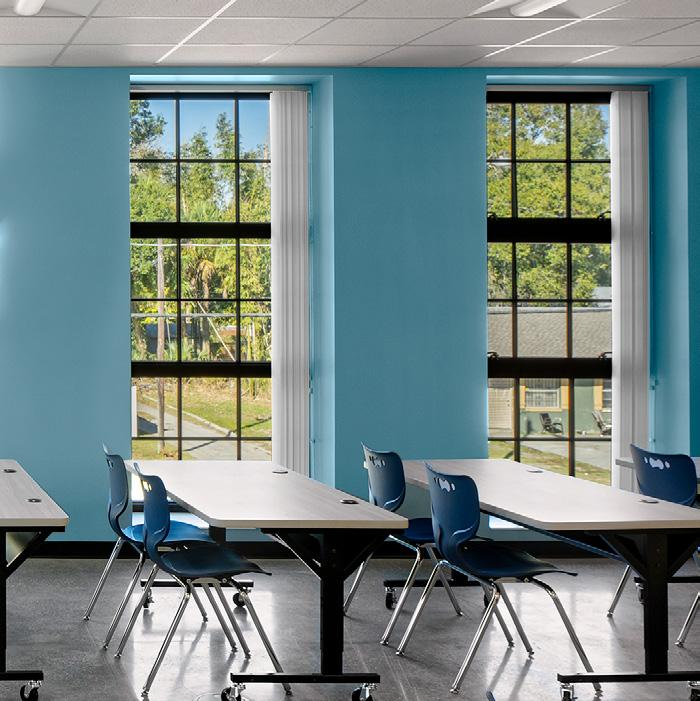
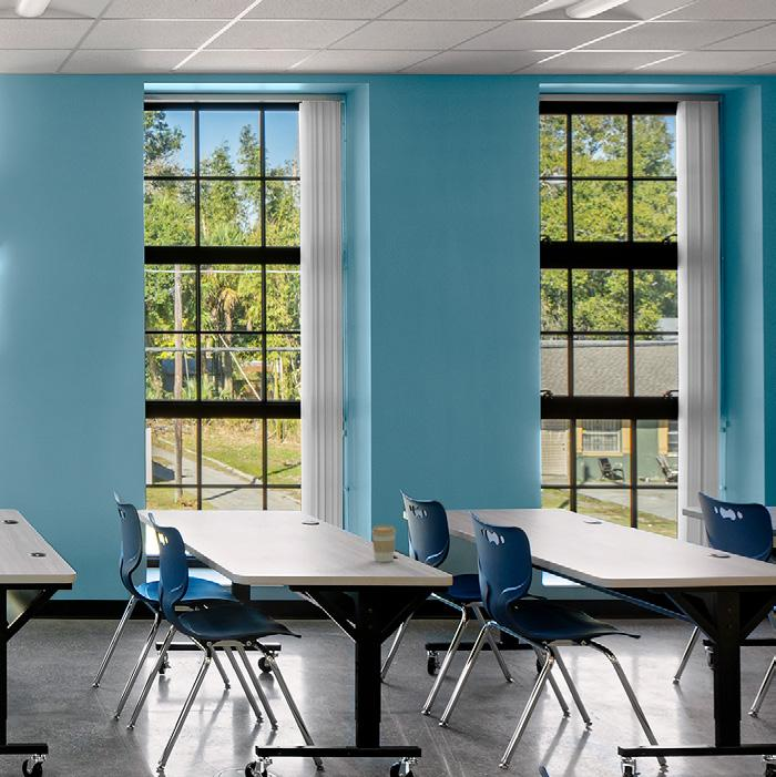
+ coffee cup [370,524,397,563]
